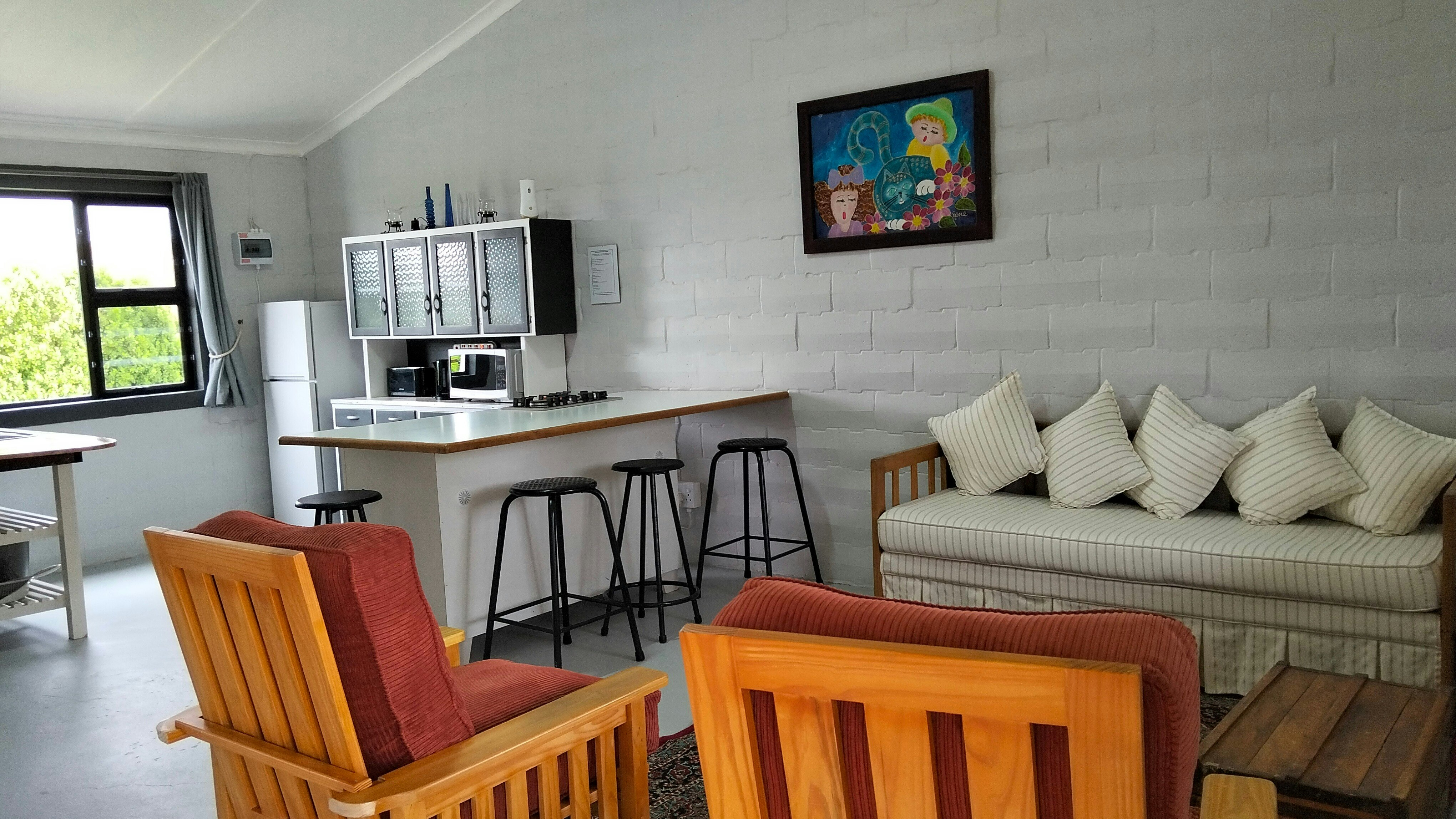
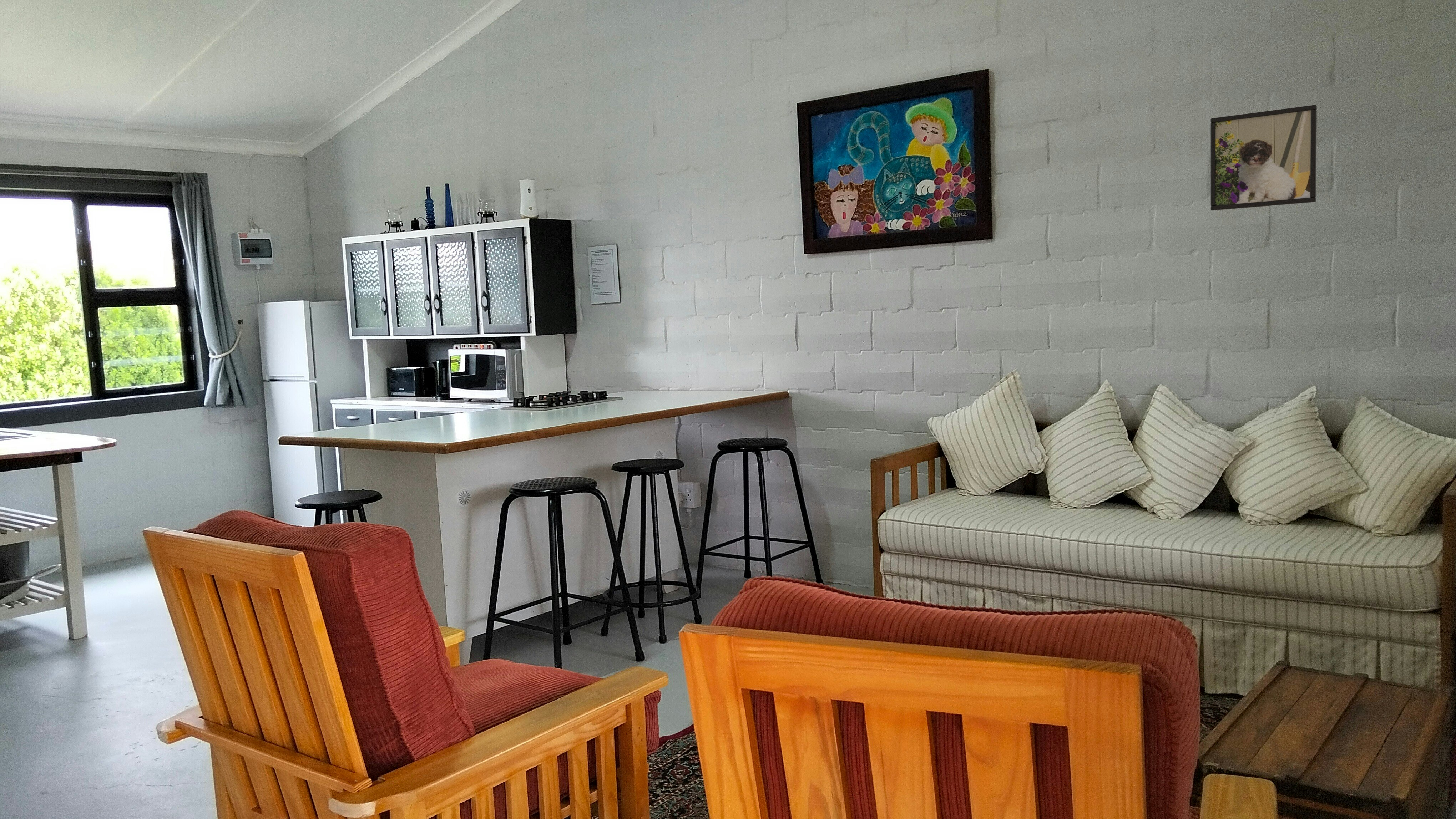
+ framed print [1210,105,1317,211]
